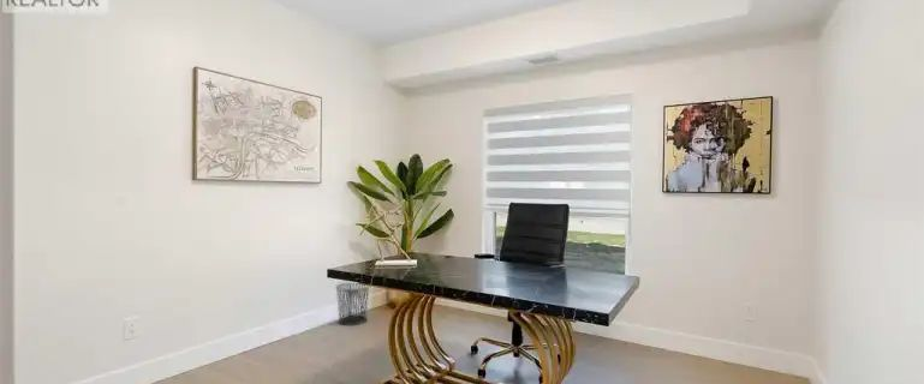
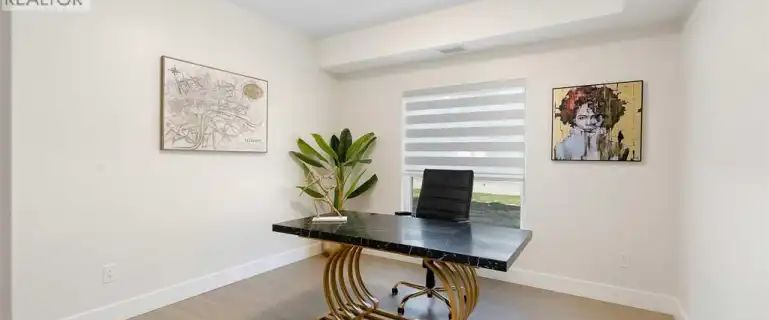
- waste bin [334,281,370,326]
